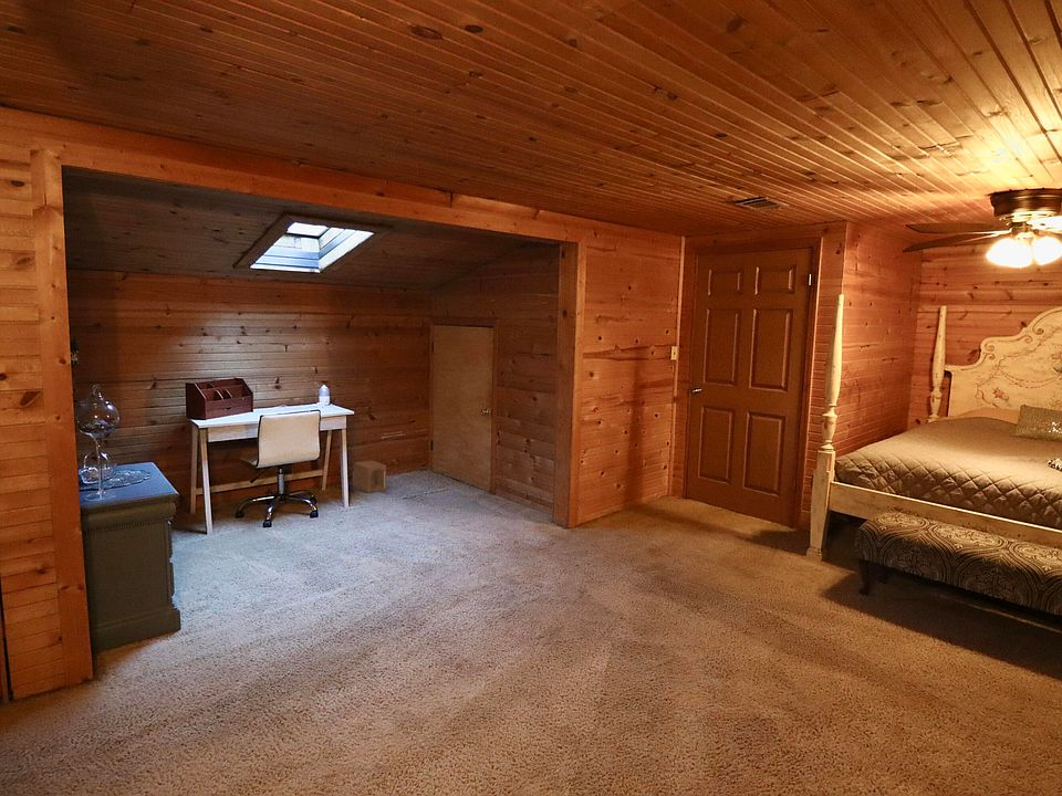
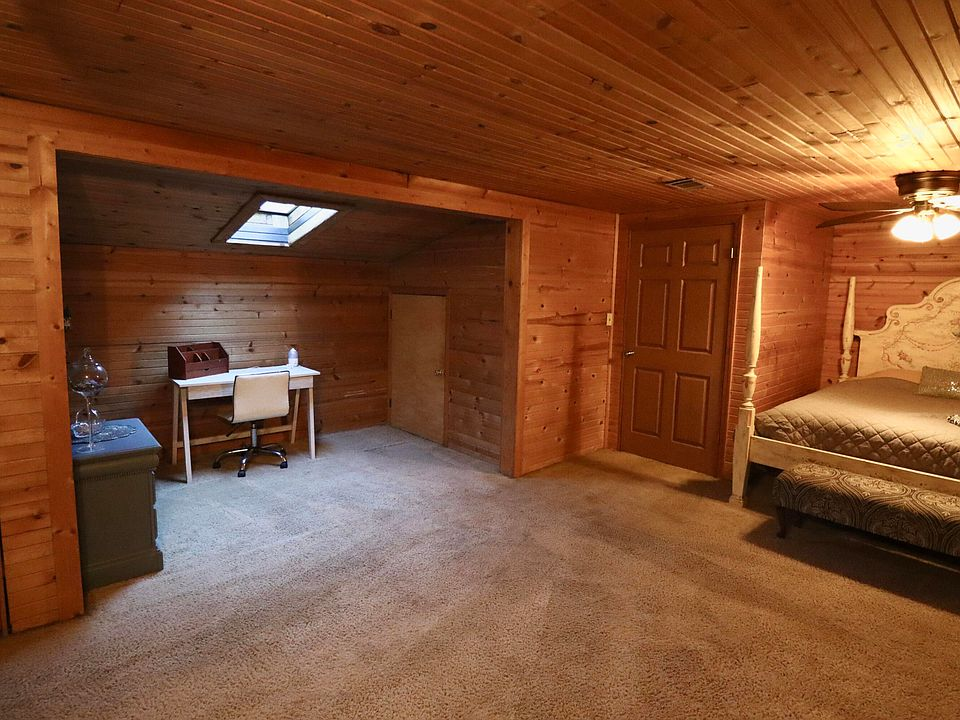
- cardboard box [352,459,387,494]
